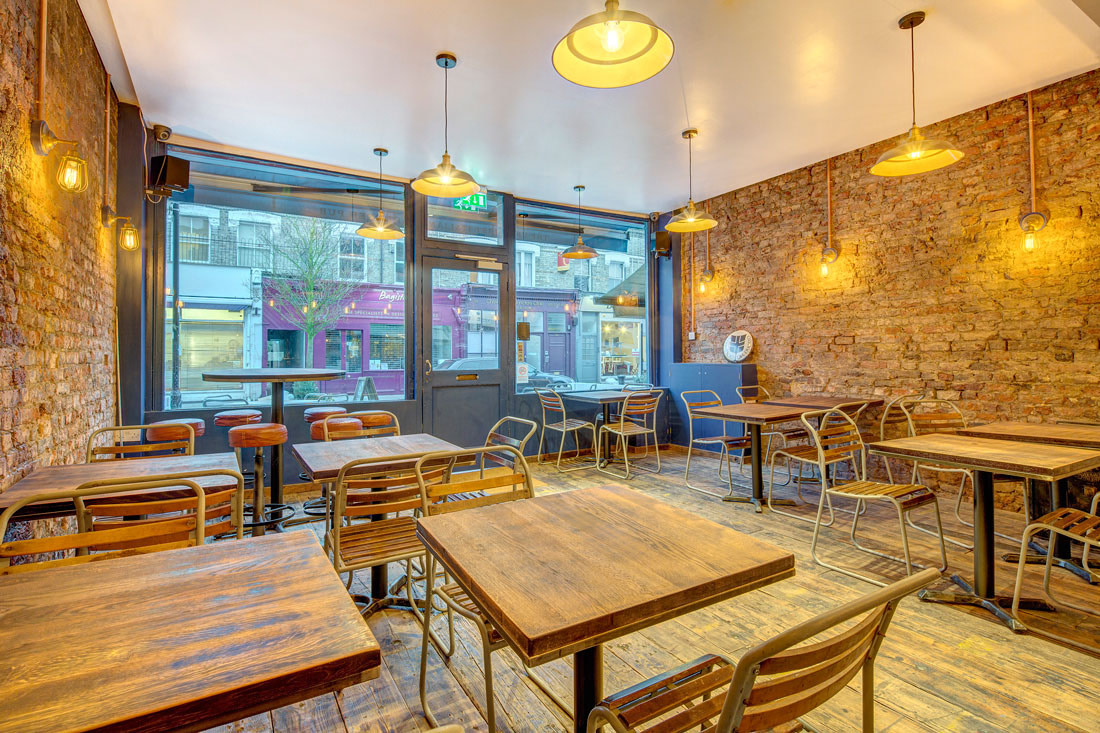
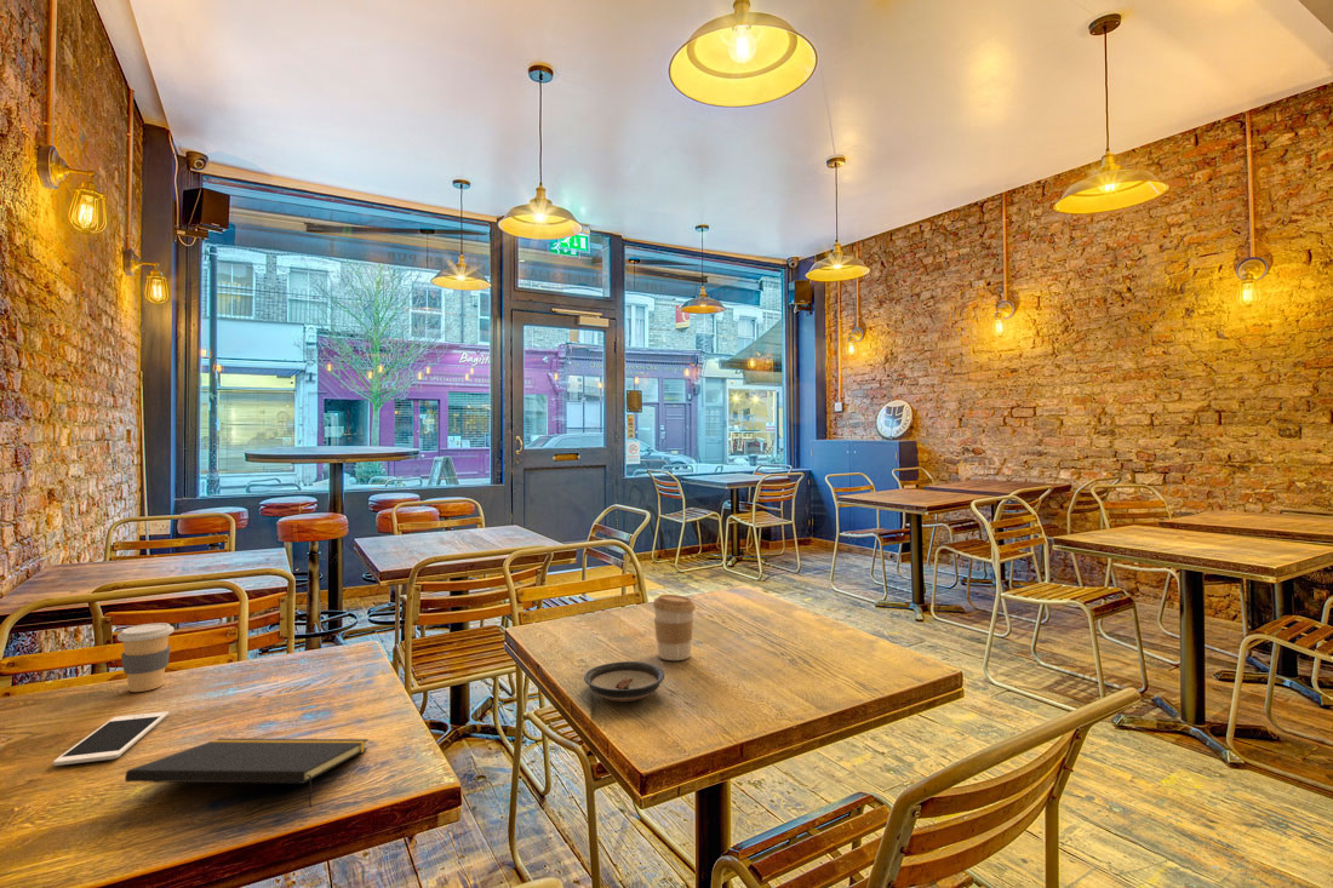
+ coffee cup [652,594,697,661]
+ coffee cup [116,621,176,693]
+ cell phone [52,710,170,767]
+ notepad [124,738,370,809]
+ saucer [583,660,666,703]
